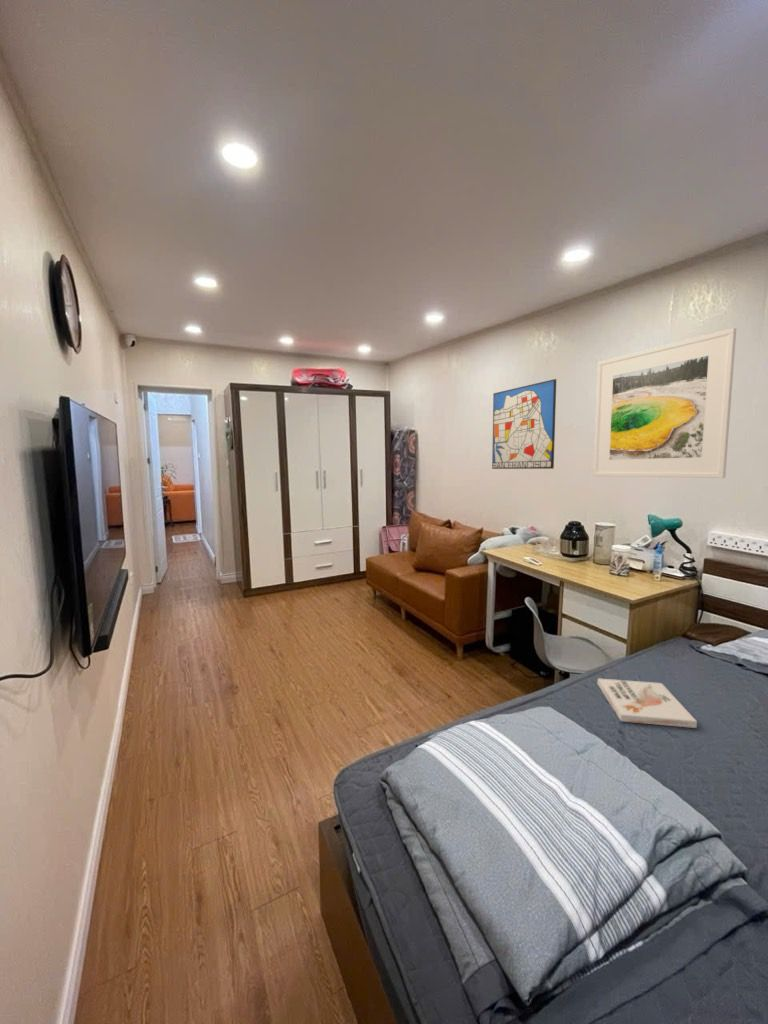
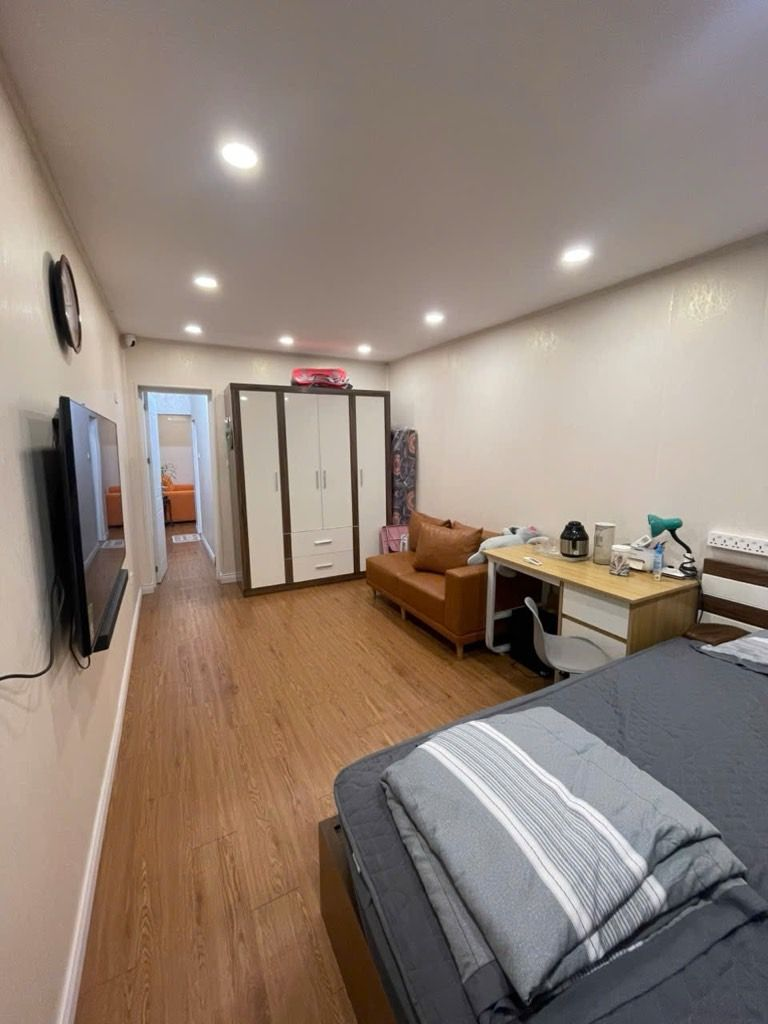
- book [596,677,698,729]
- wall art [491,378,557,470]
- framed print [592,327,737,479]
